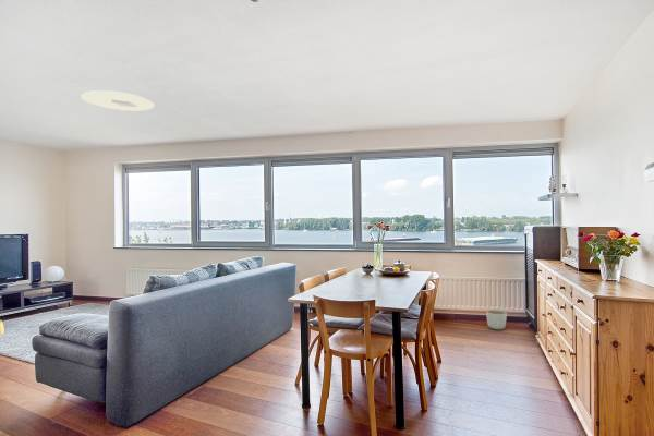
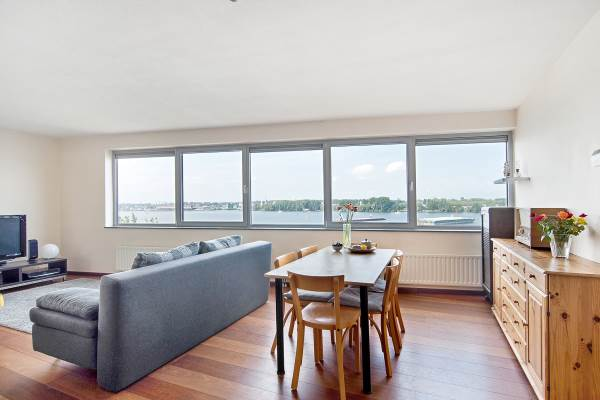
- planter [485,308,508,331]
- ceiling light [81,89,156,112]
